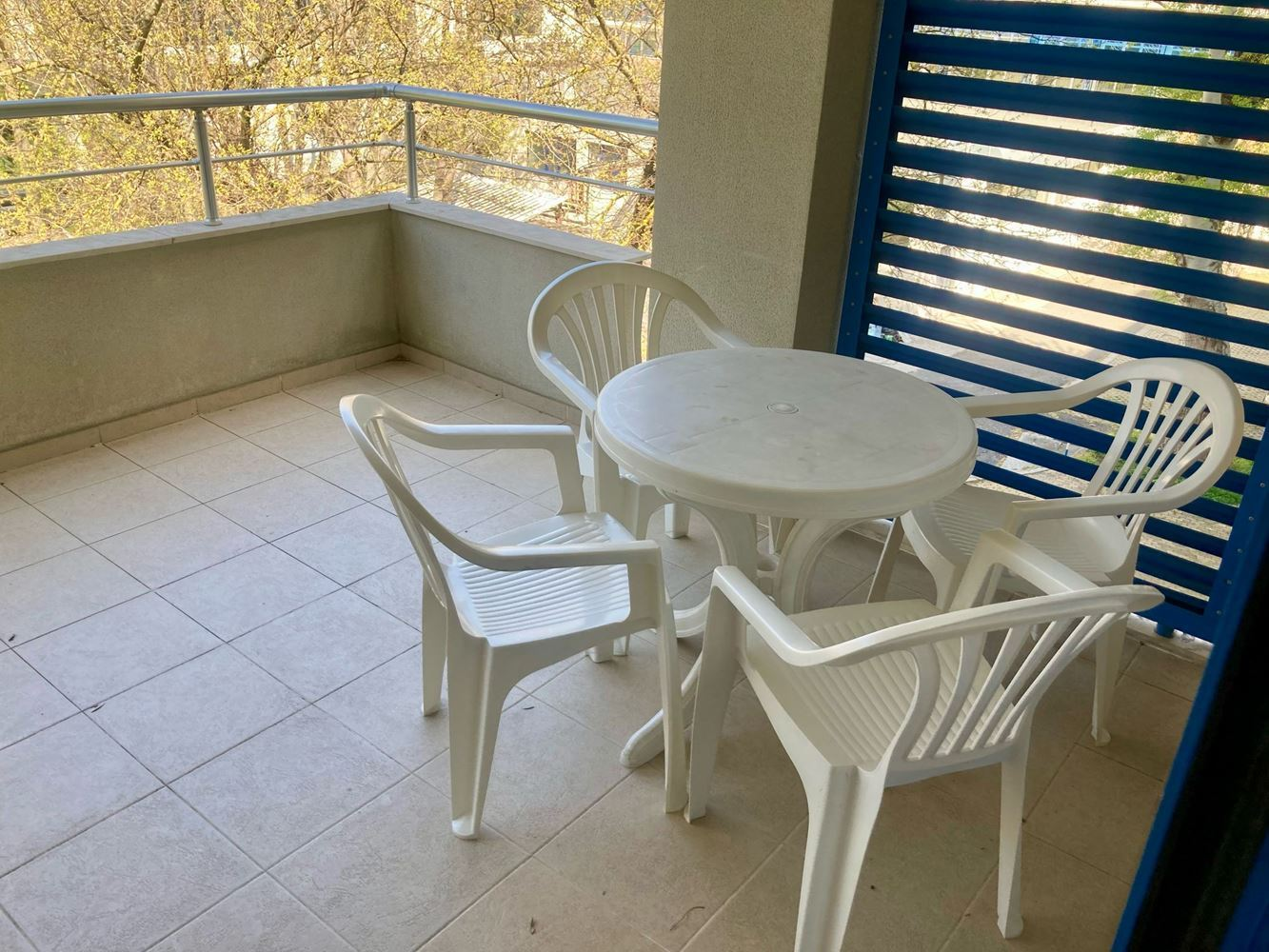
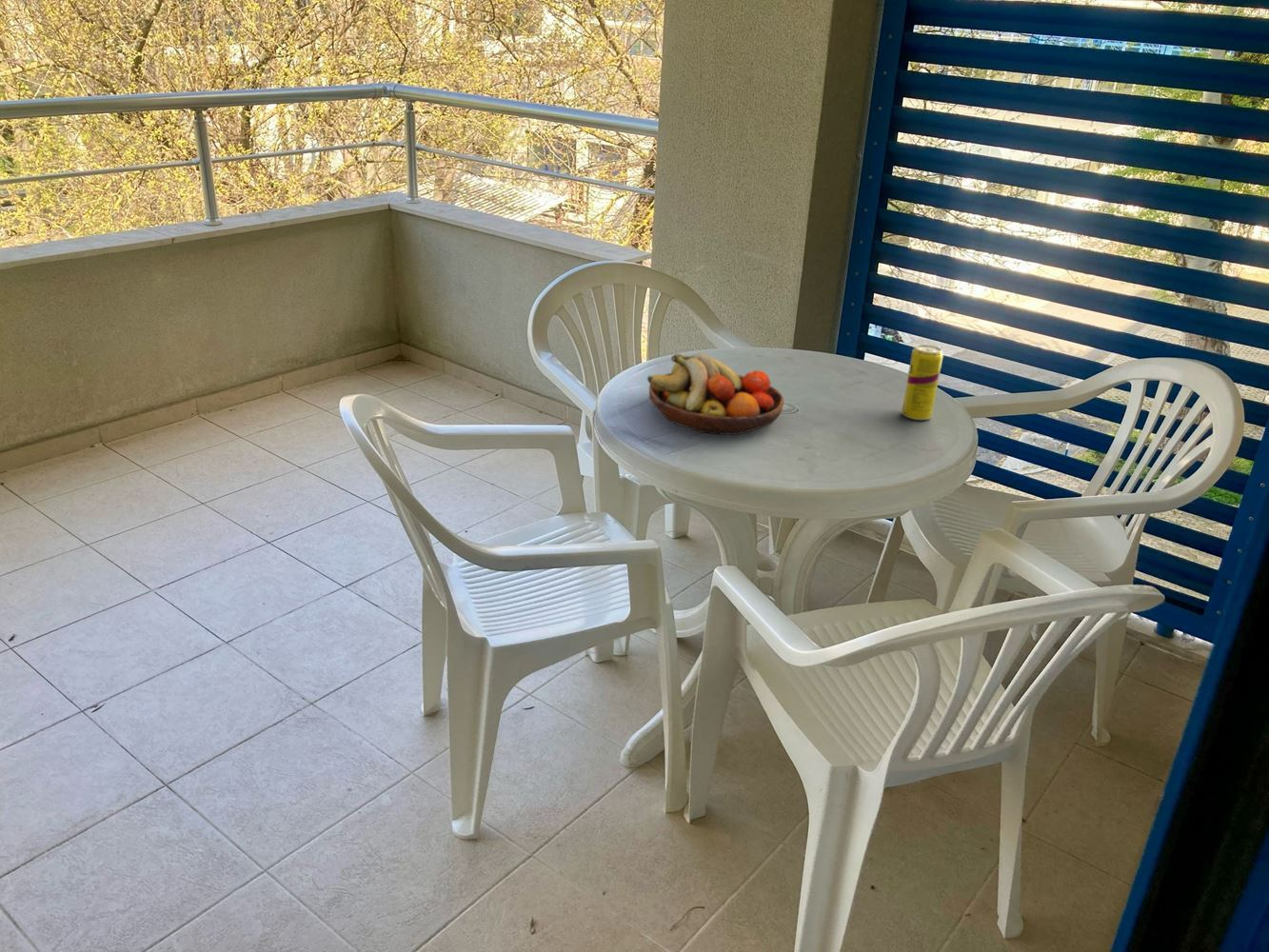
+ beverage can [901,344,944,421]
+ fruit bowl [646,352,784,436]
